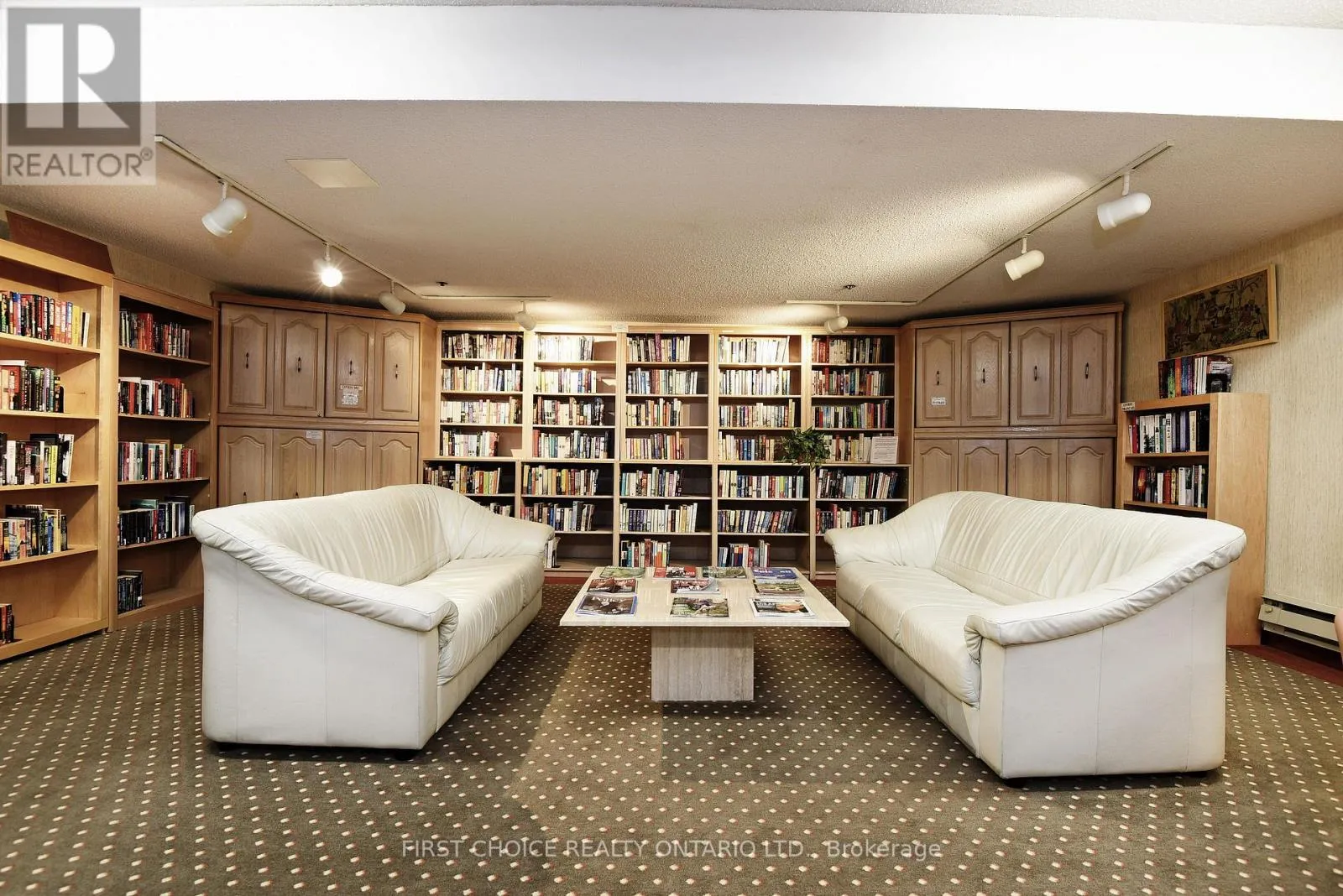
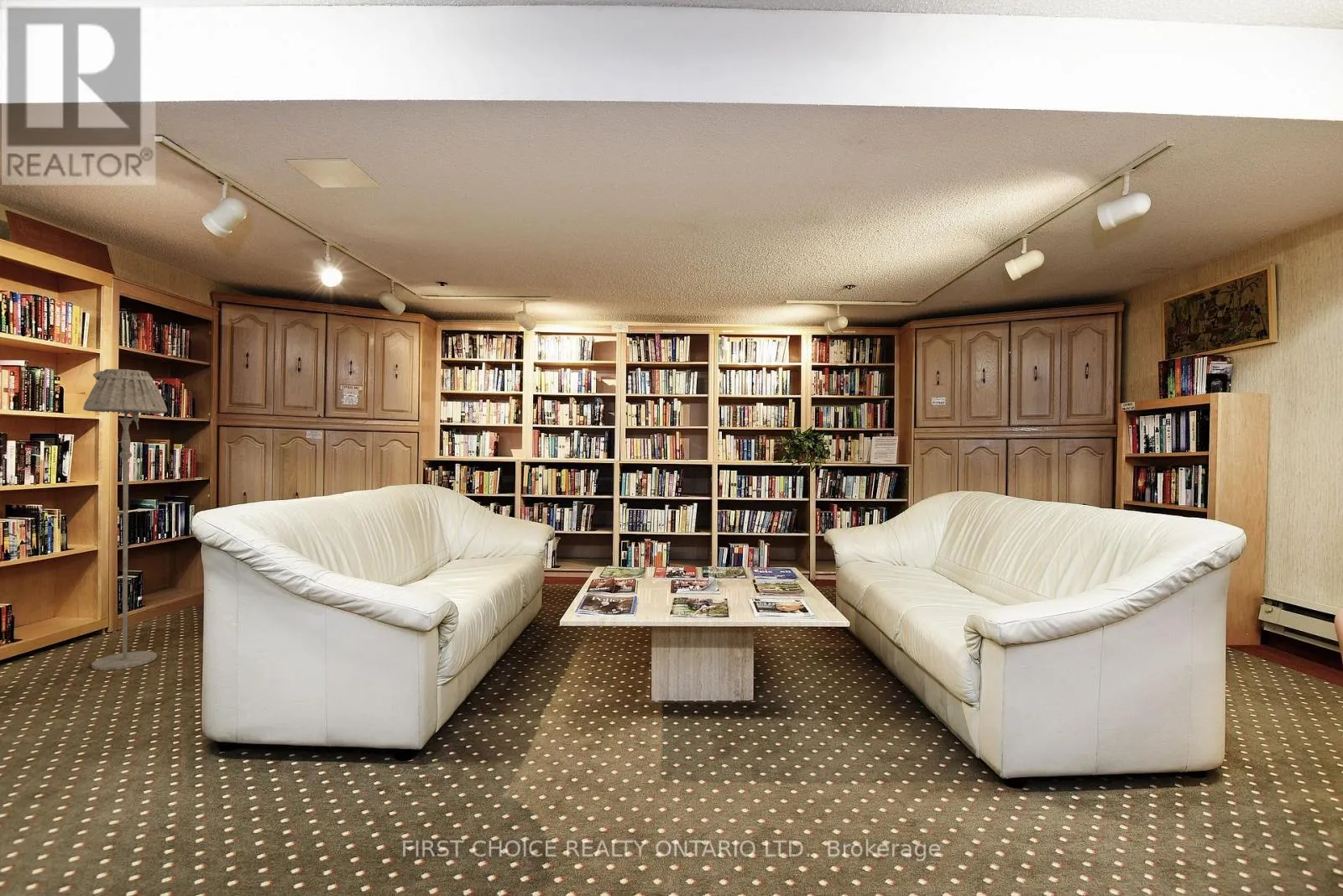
+ floor lamp [82,368,168,671]
